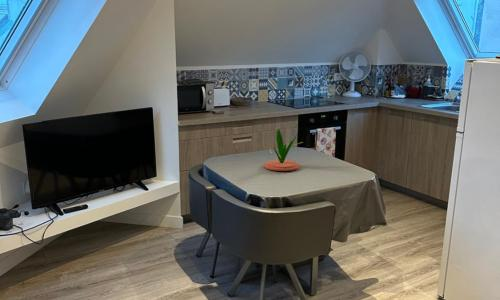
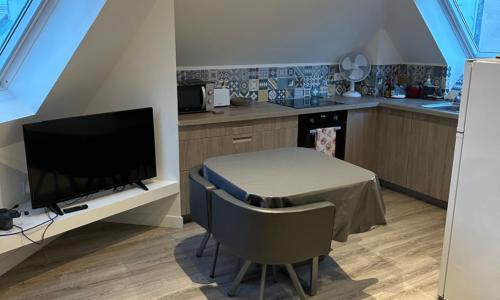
- plant [263,129,304,172]
